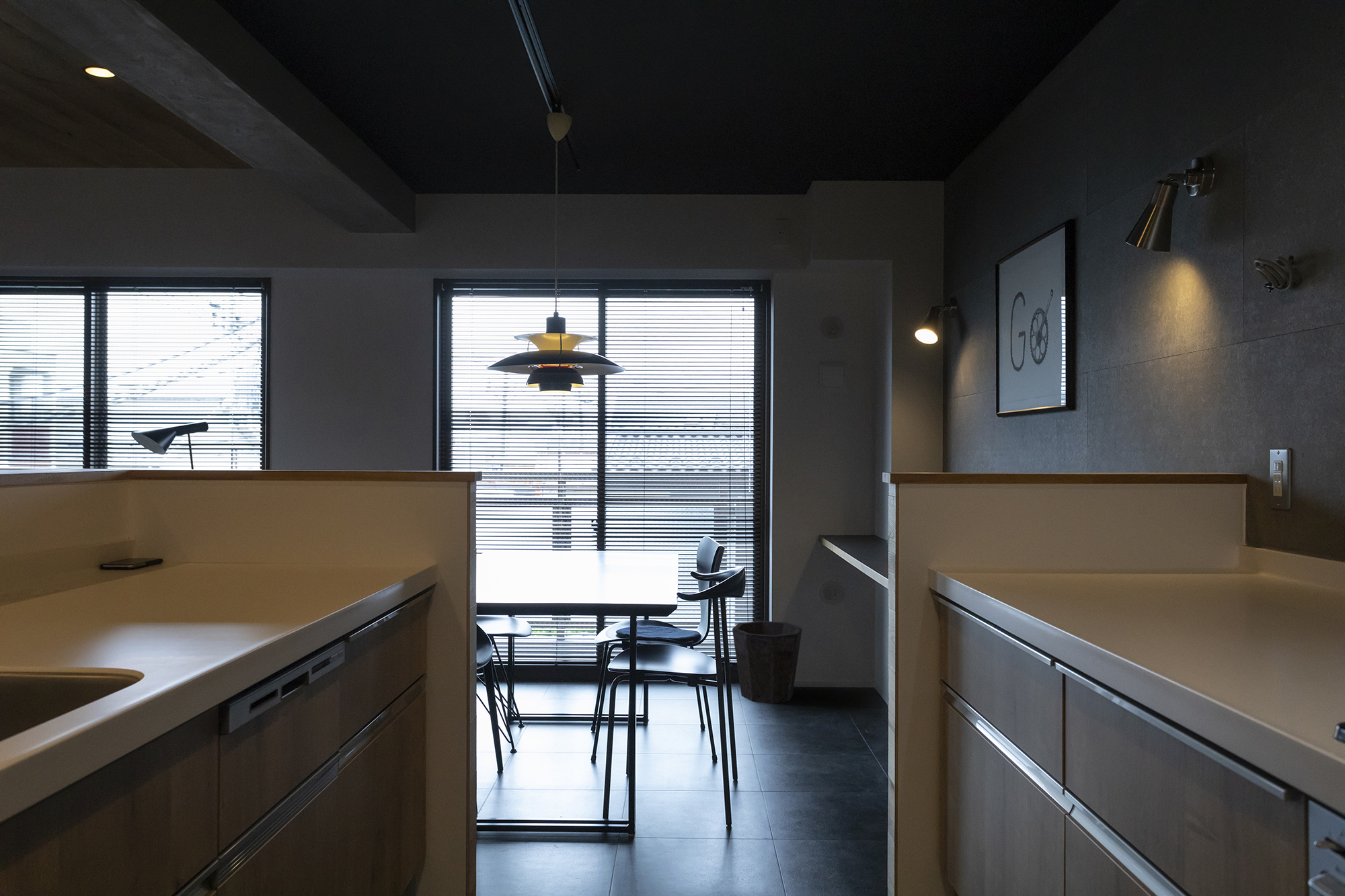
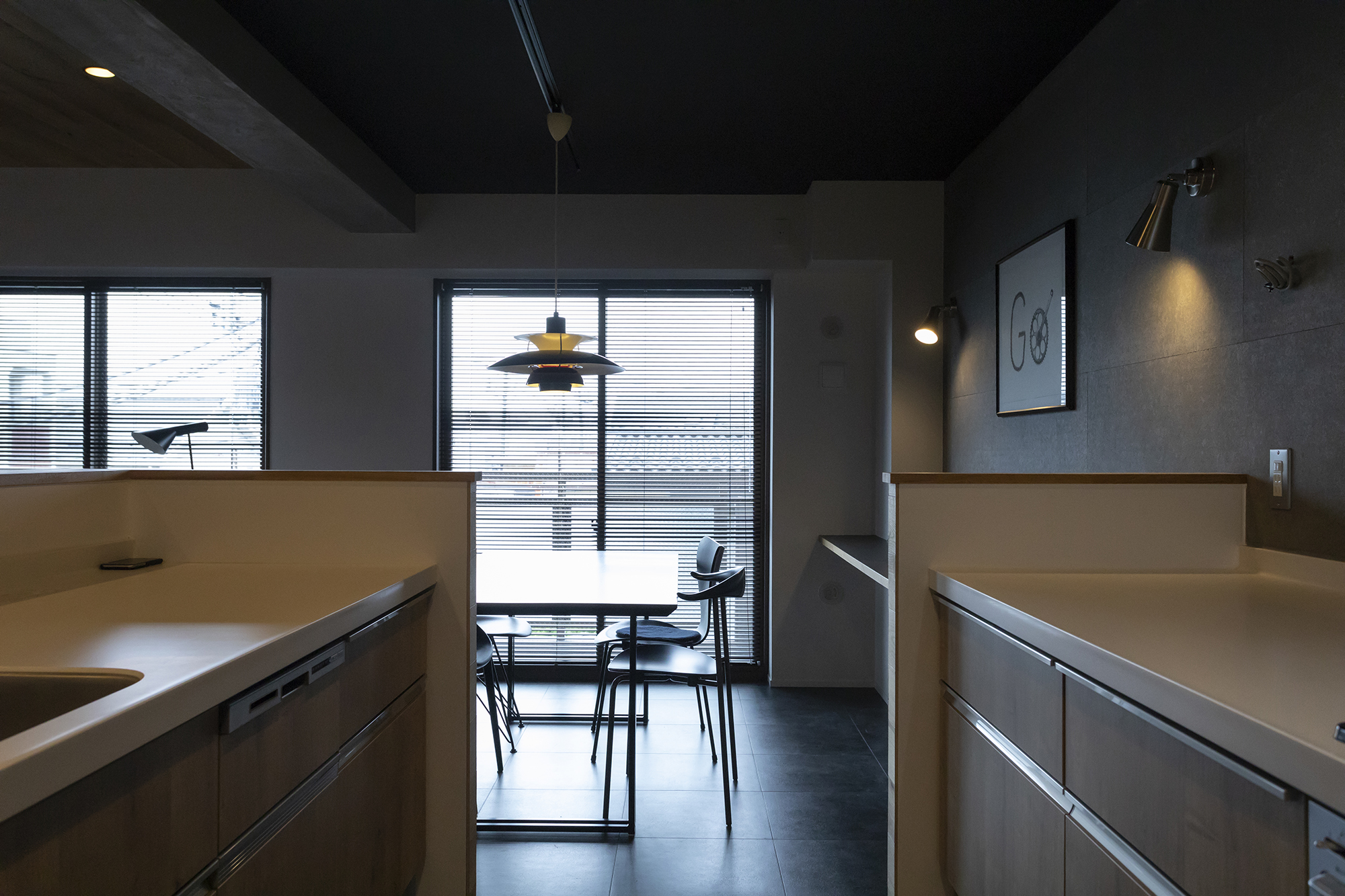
- waste bin [732,620,803,704]
